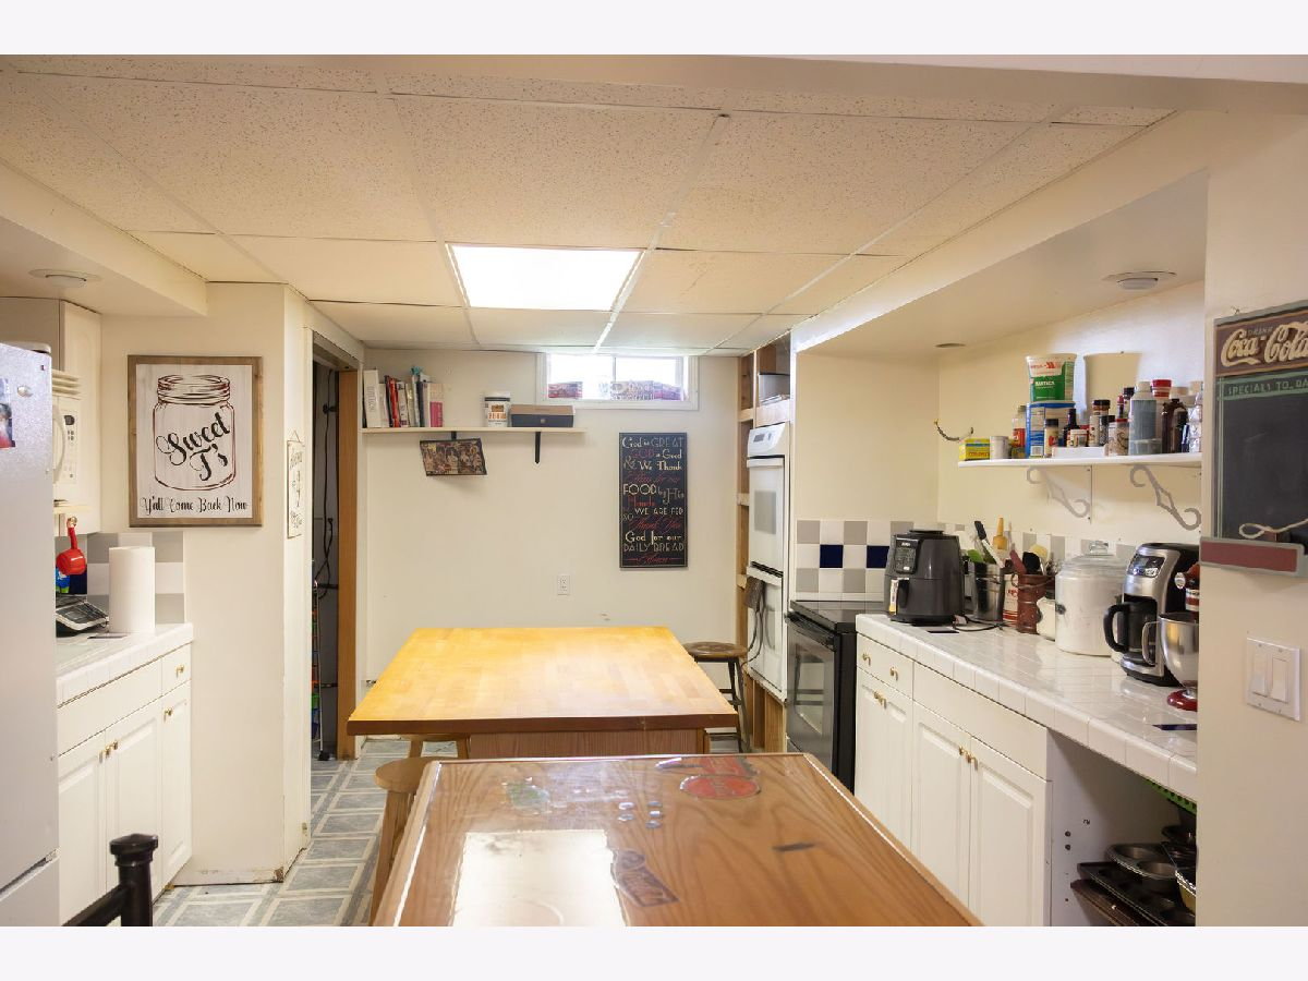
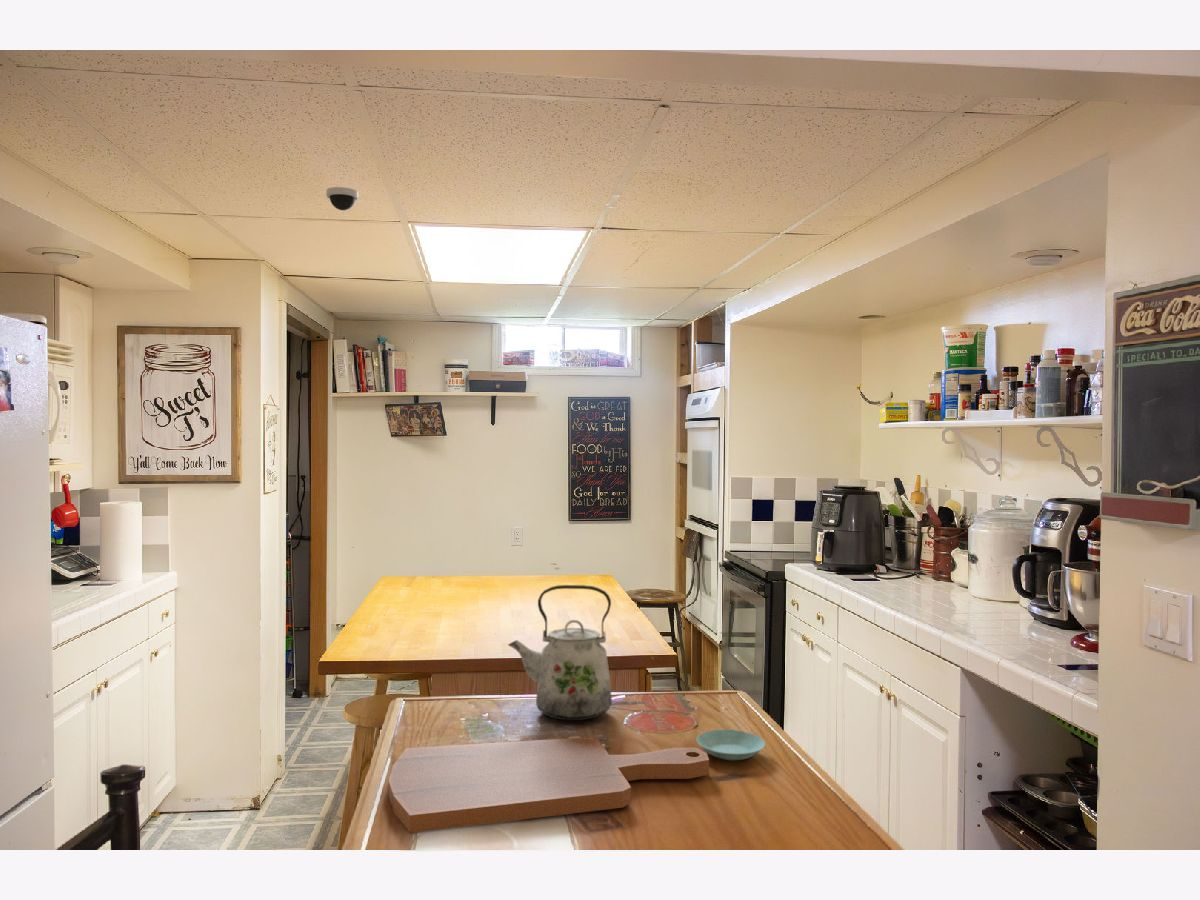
+ dome security camera [326,186,359,211]
+ saucer [695,728,766,761]
+ kettle [507,584,613,721]
+ cutting board [387,736,710,834]
